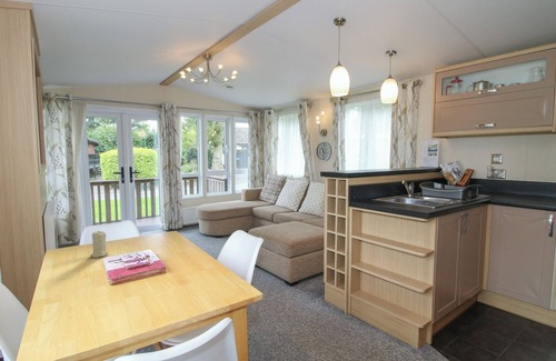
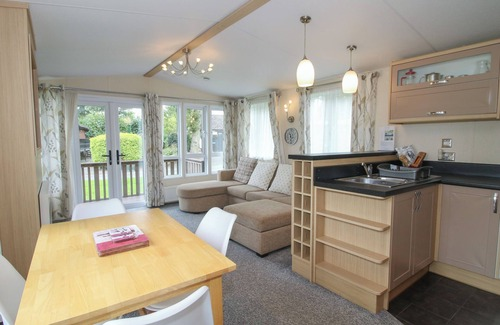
- candle [89,230,110,259]
